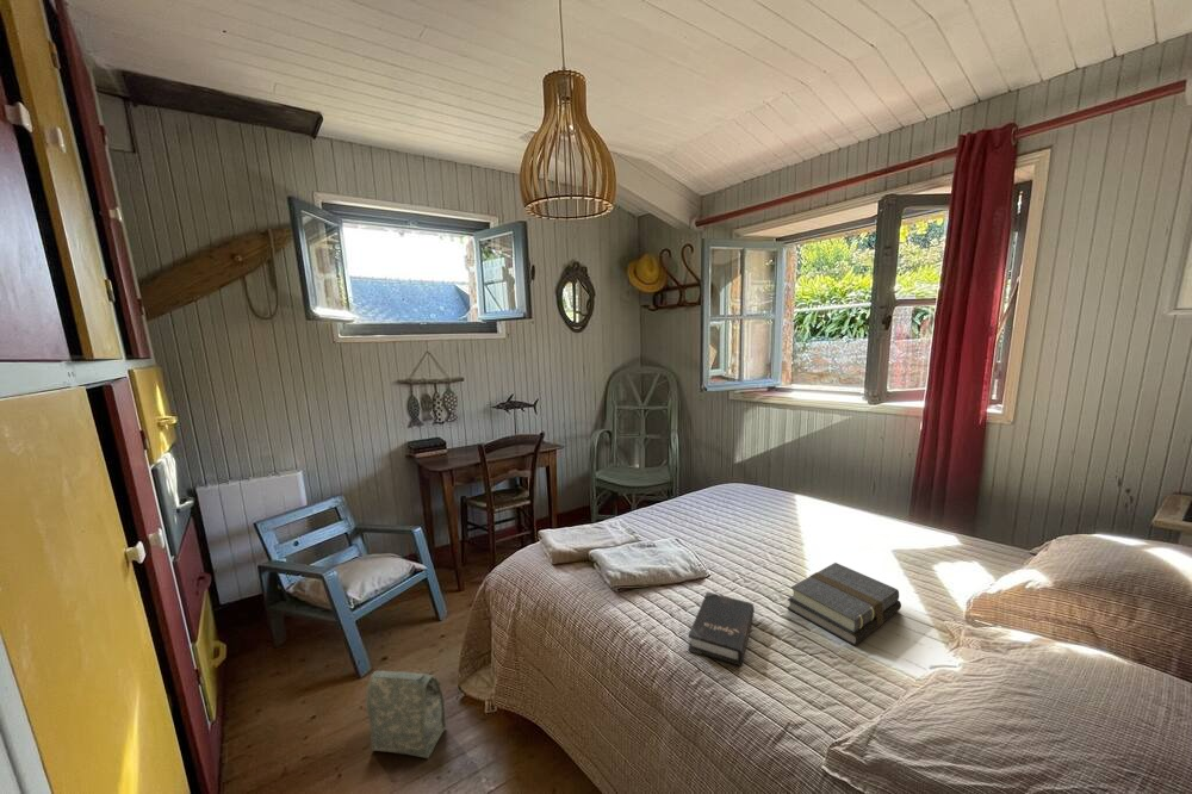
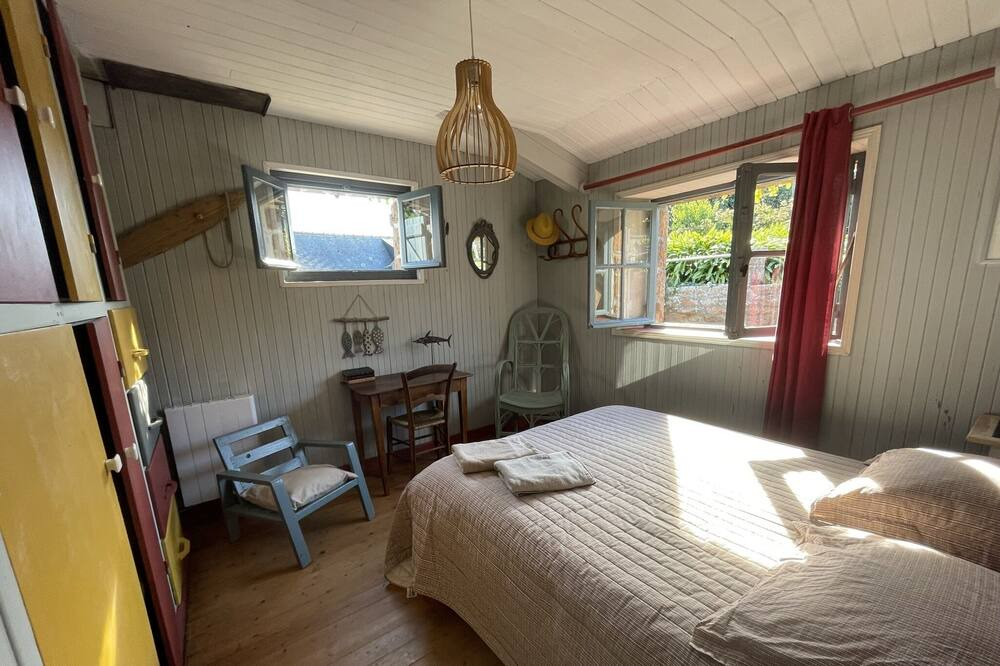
- book [786,562,902,646]
- bag [365,670,447,759]
- hardback book [688,590,756,666]
